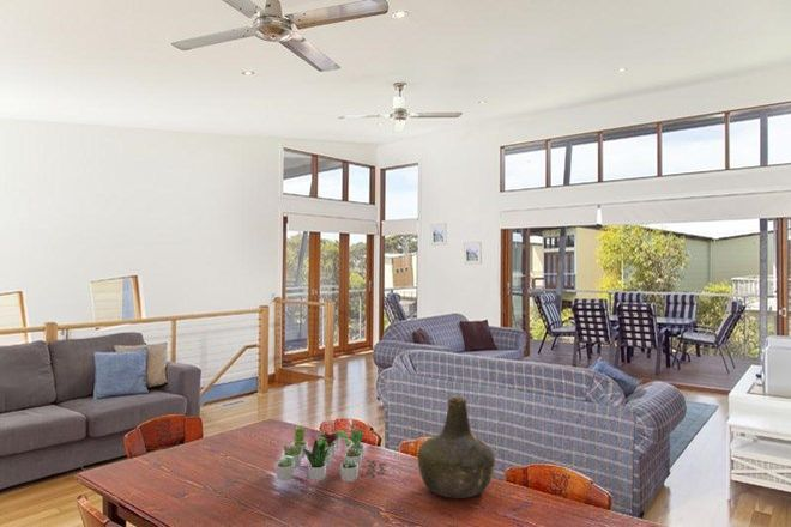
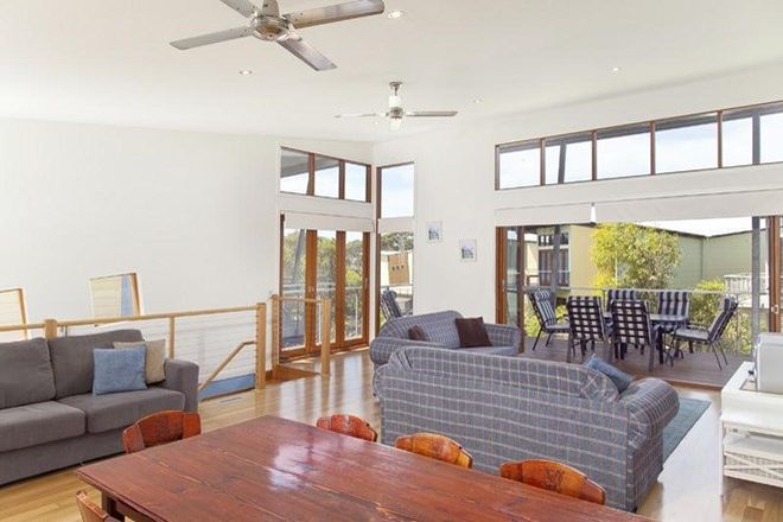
- bottle [417,396,496,499]
- succulent plant [274,425,388,483]
